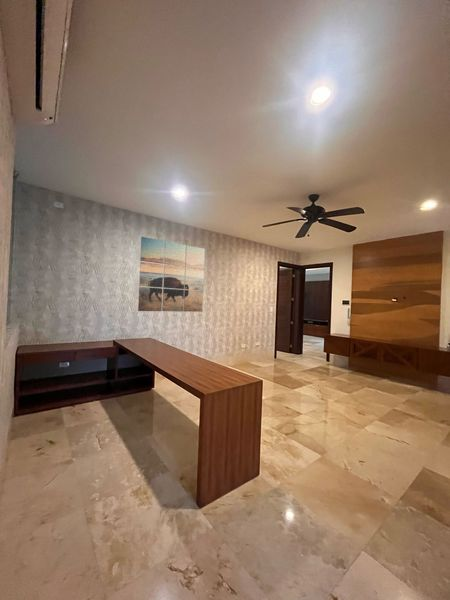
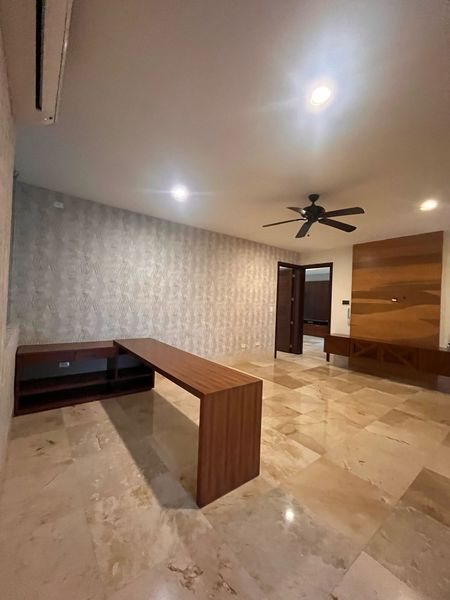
- wall art [137,236,206,313]
